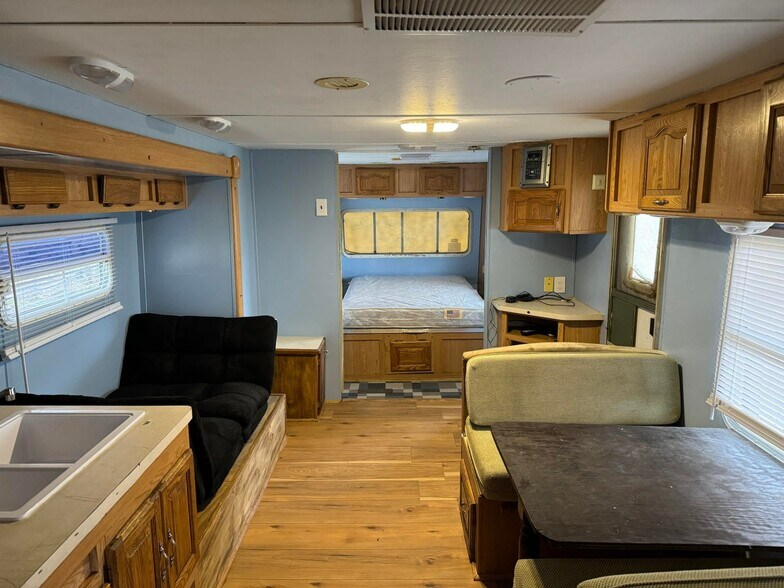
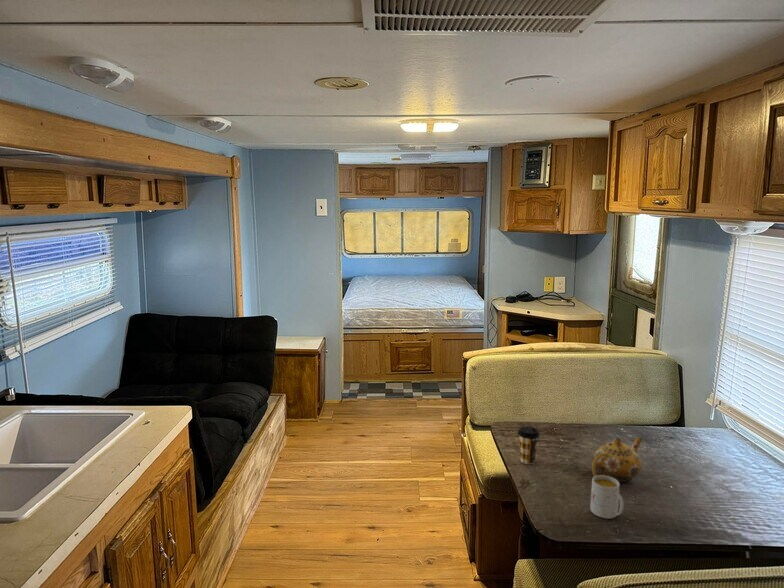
+ coffee cup [517,425,541,465]
+ teapot [591,436,643,483]
+ mug [589,474,625,519]
